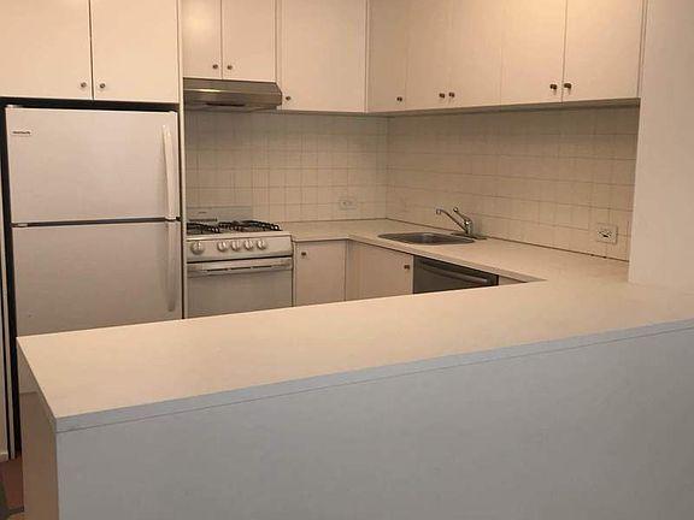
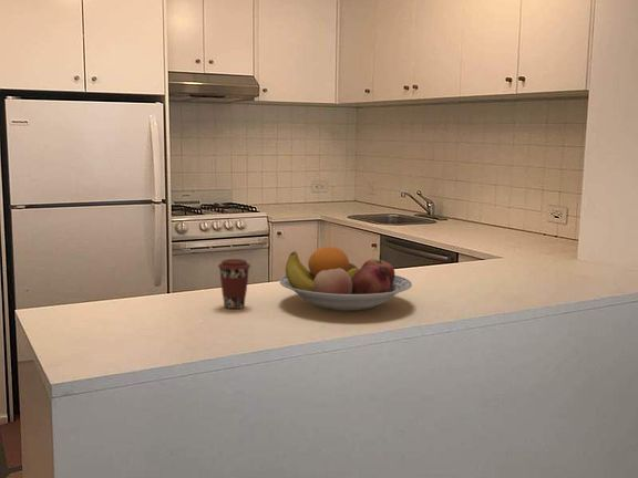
+ fruit bowl [278,246,413,312]
+ coffee cup [217,258,251,310]
